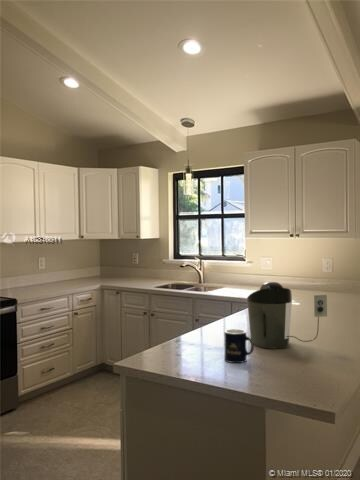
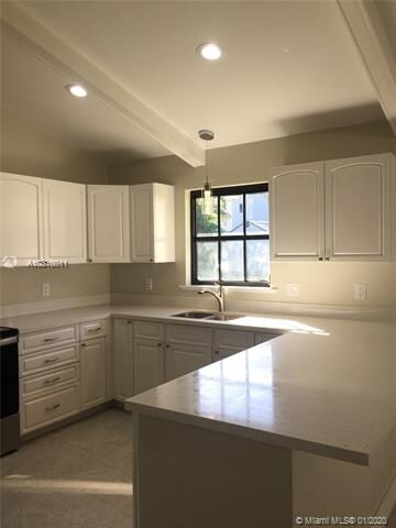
- coffee maker [246,281,328,349]
- mug [223,328,255,364]
